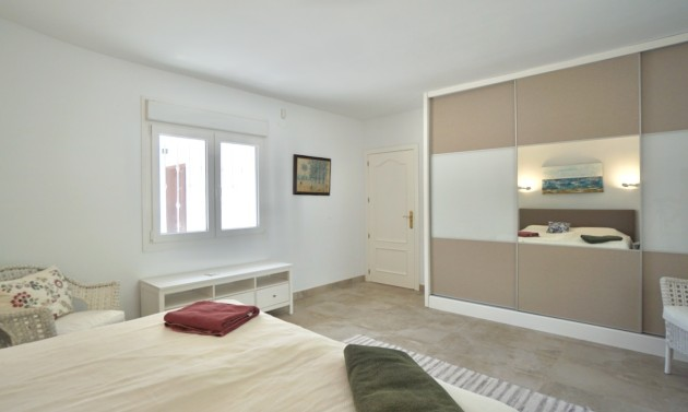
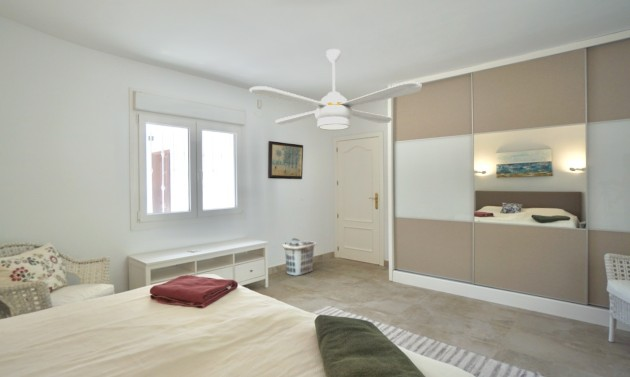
+ ceiling fan [248,48,423,131]
+ clothes hamper [281,238,317,277]
